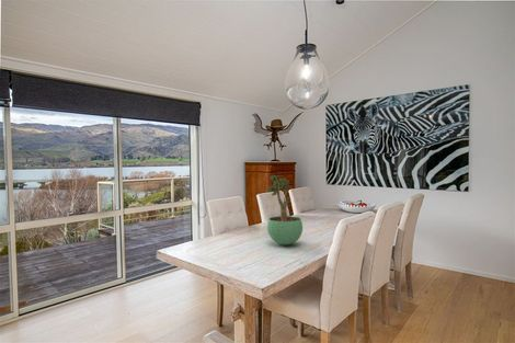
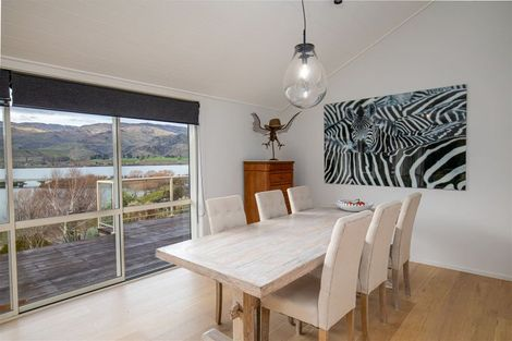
- potted plant [266,174,304,247]
